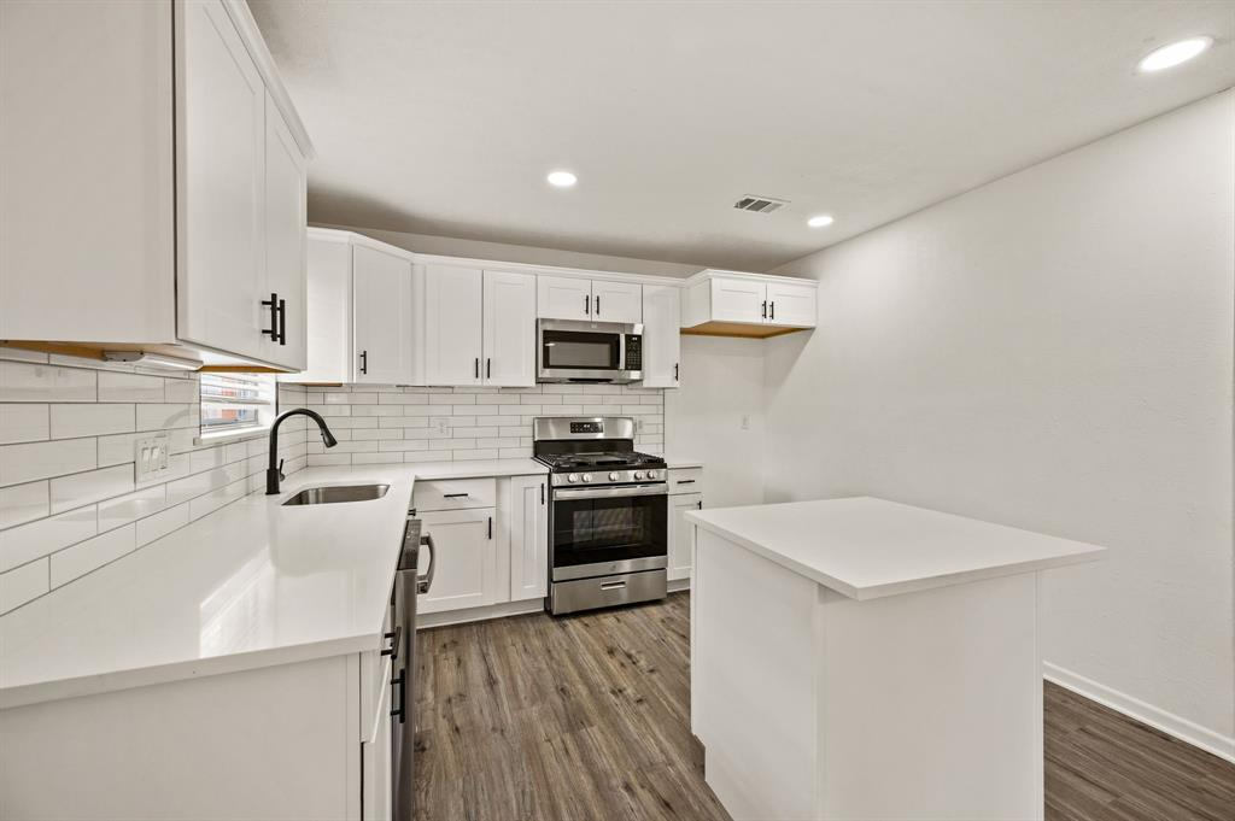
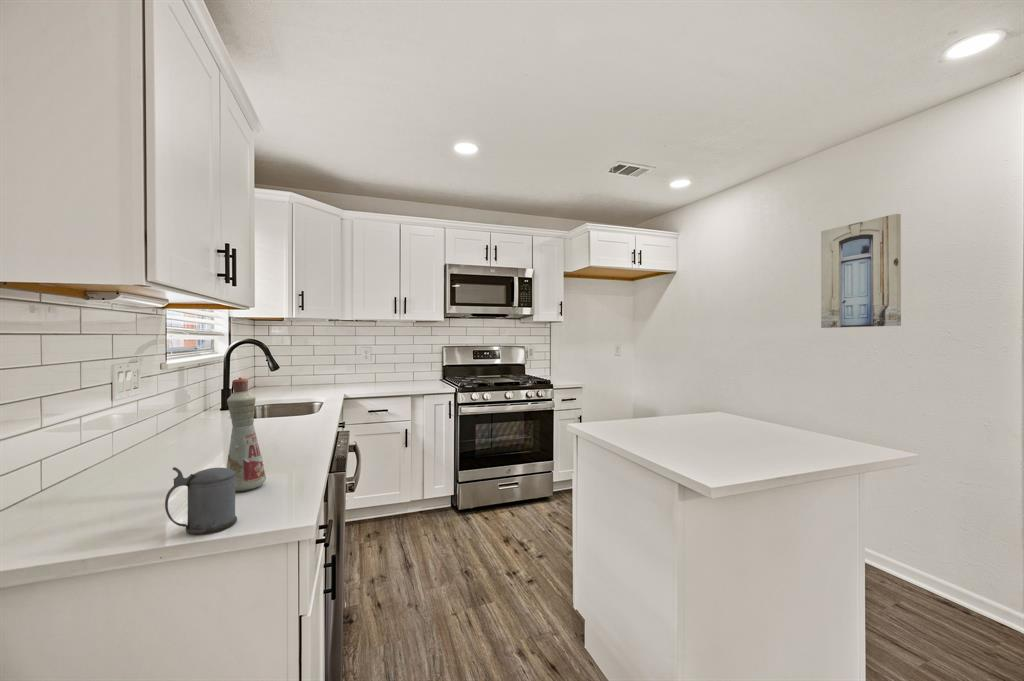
+ bottle [226,376,267,492]
+ beer stein [164,466,238,535]
+ wall art [820,213,902,329]
